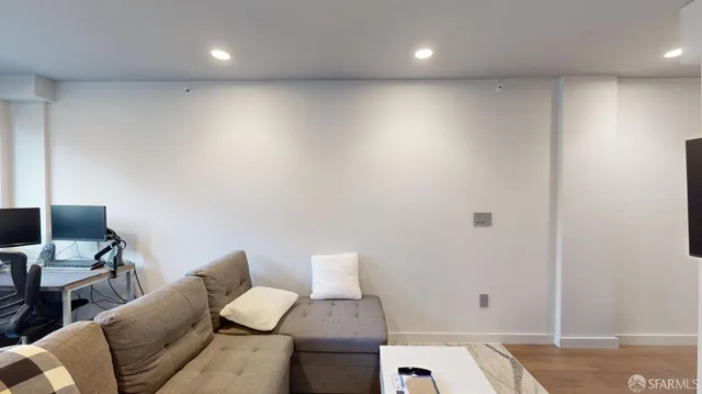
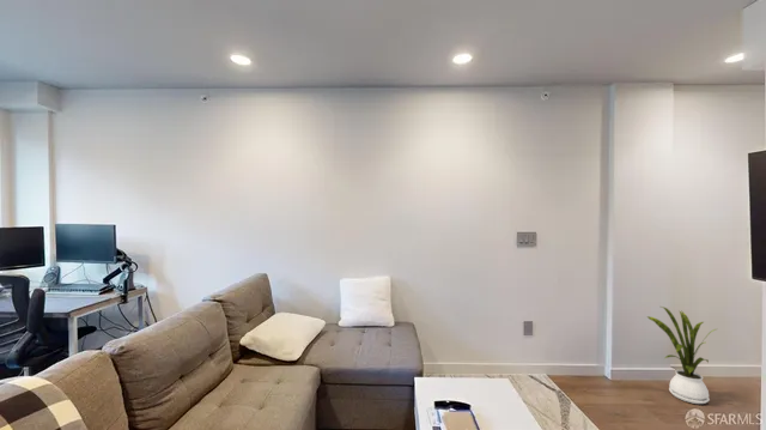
+ house plant [645,305,717,405]
